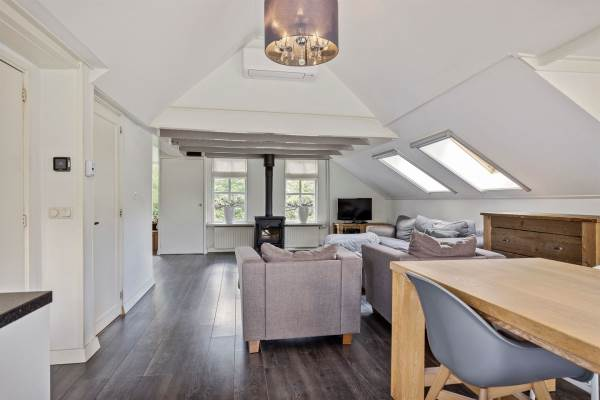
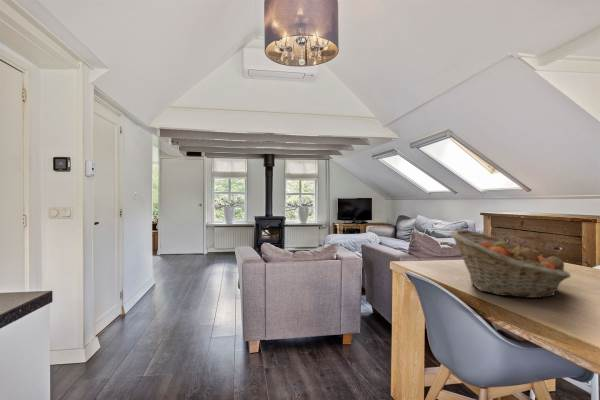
+ fruit basket [450,229,572,299]
